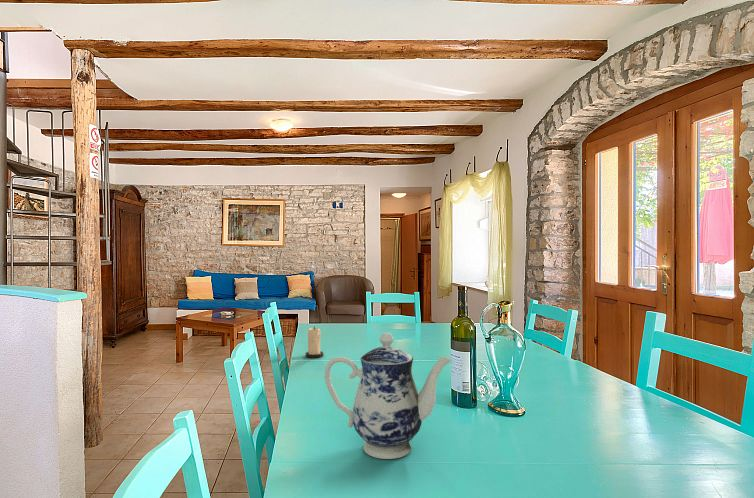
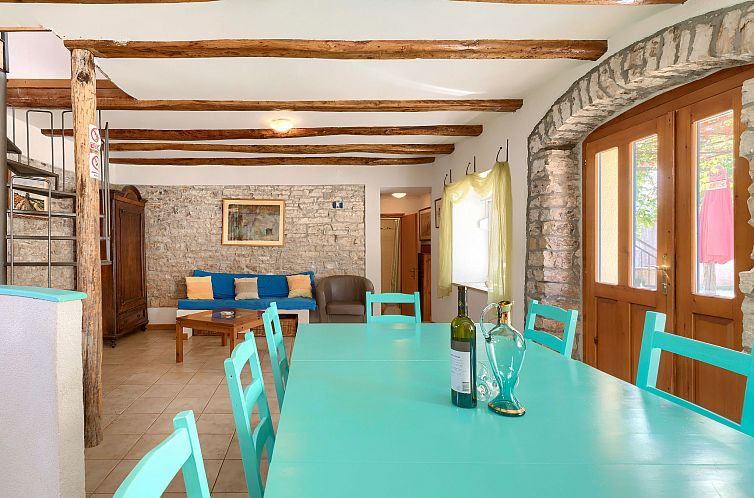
- teapot [324,332,452,460]
- candle [305,325,324,359]
